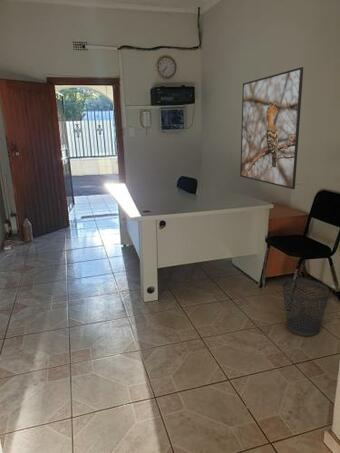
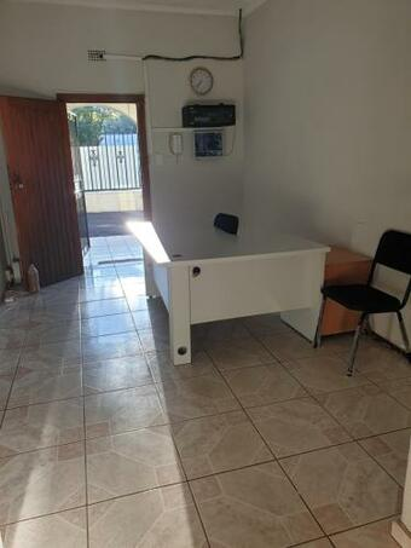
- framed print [239,66,304,190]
- wastebasket [282,278,331,337]
